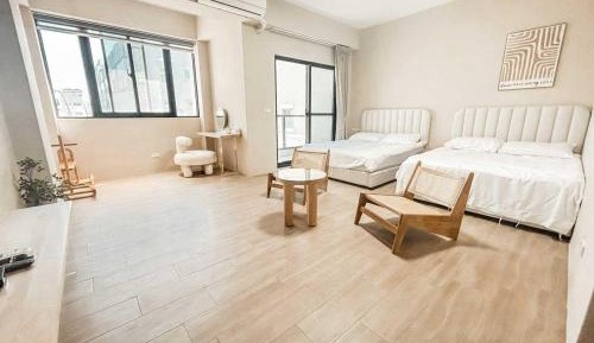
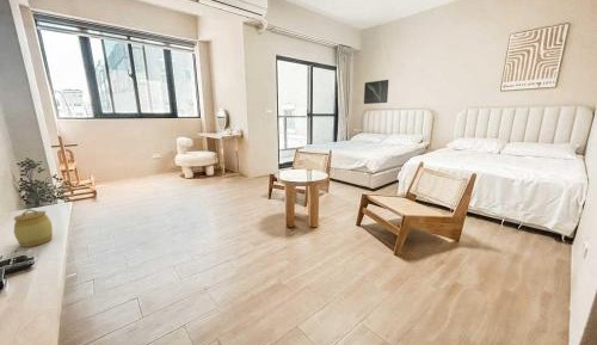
+ jar [13,208,54,248]
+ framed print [363,79,389,105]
